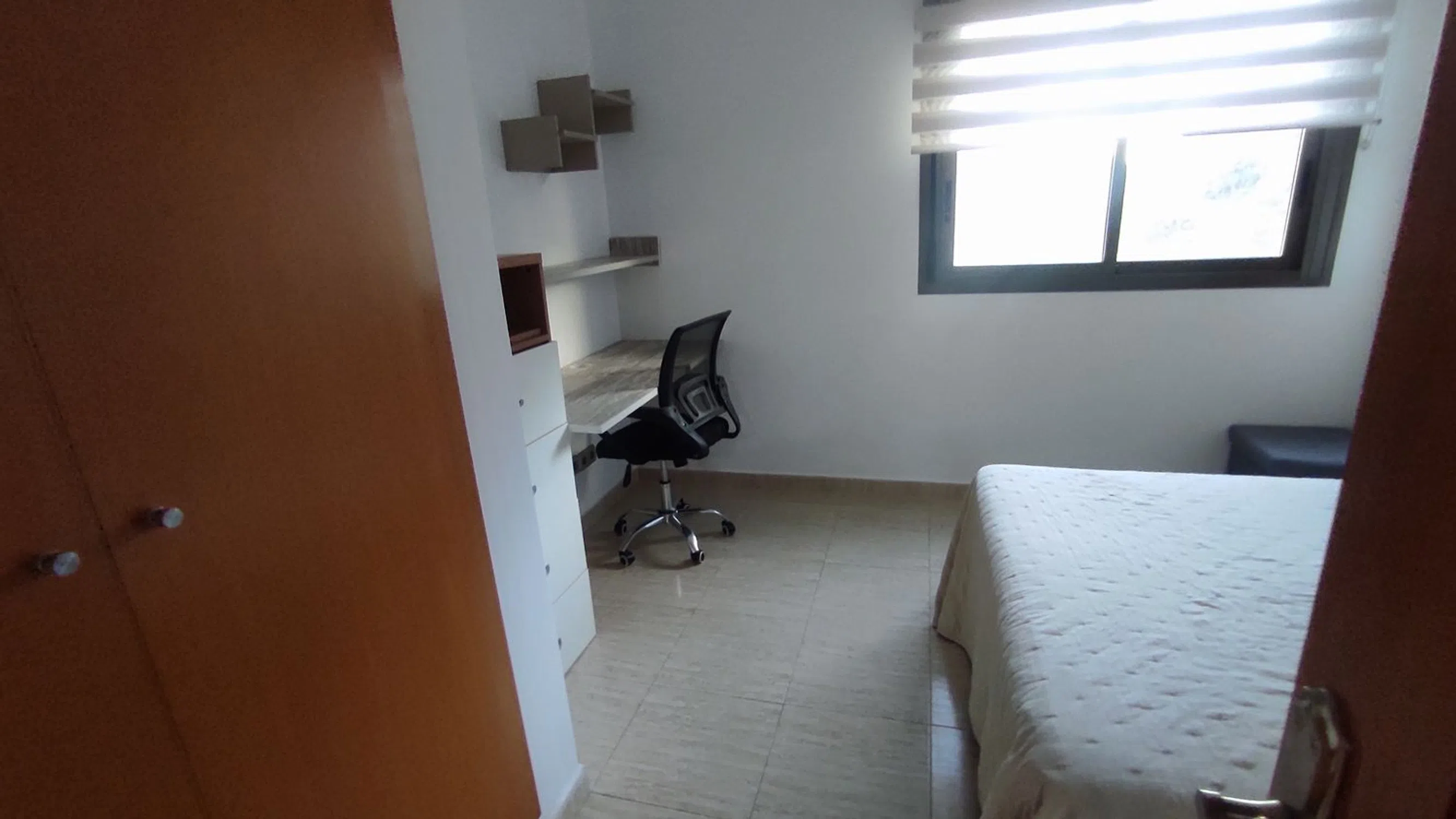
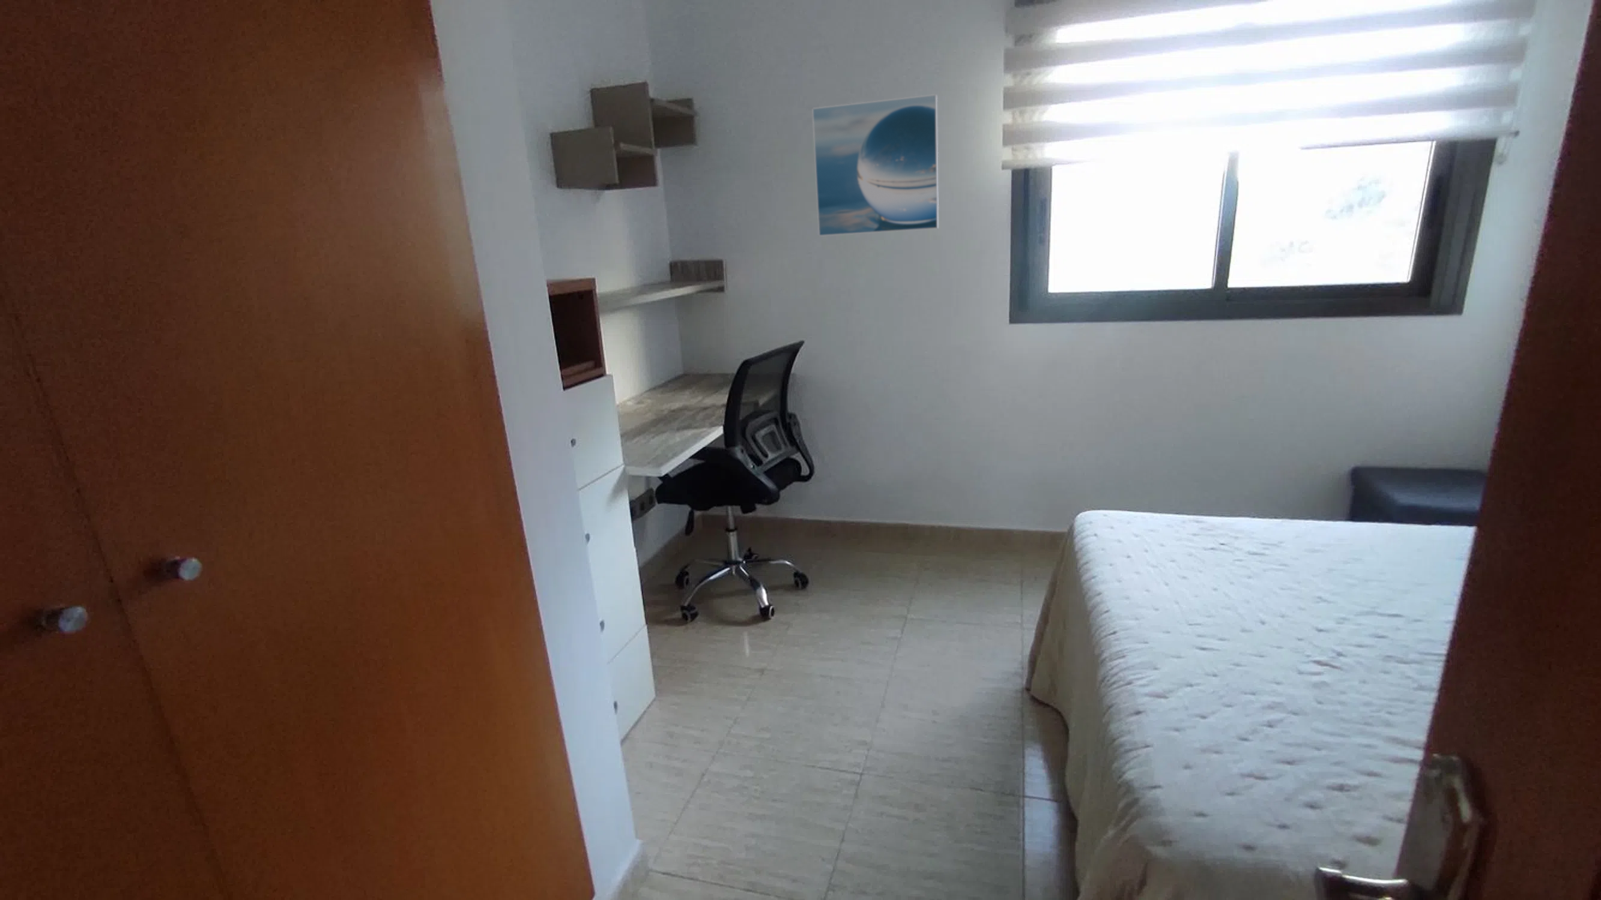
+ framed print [811,93,939,237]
